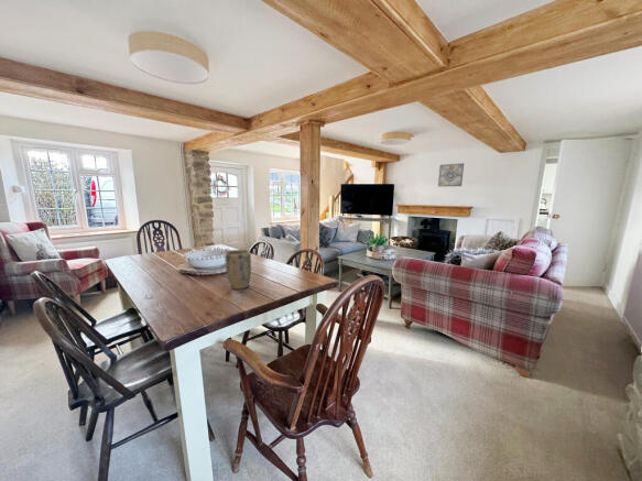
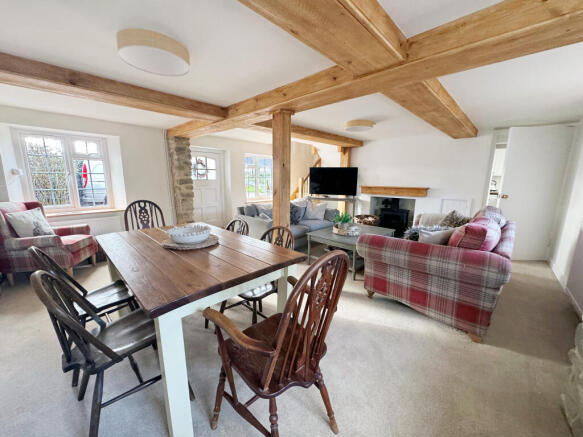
- plant pot [224,249,252,291]
- wall art [437,162,465,188]
